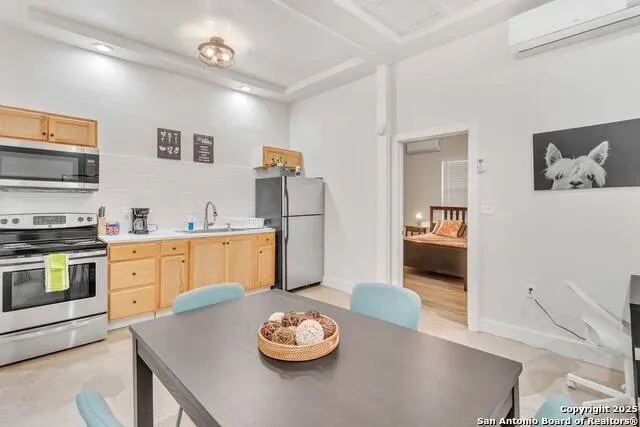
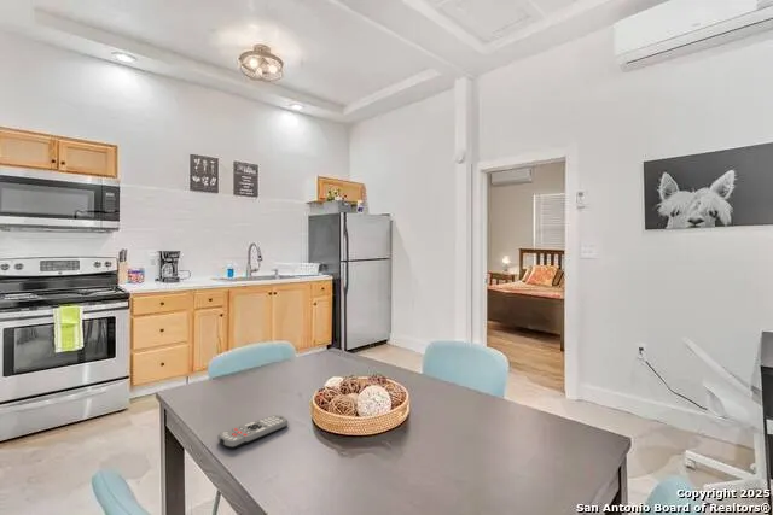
+ remote control [216,414,289,450]
